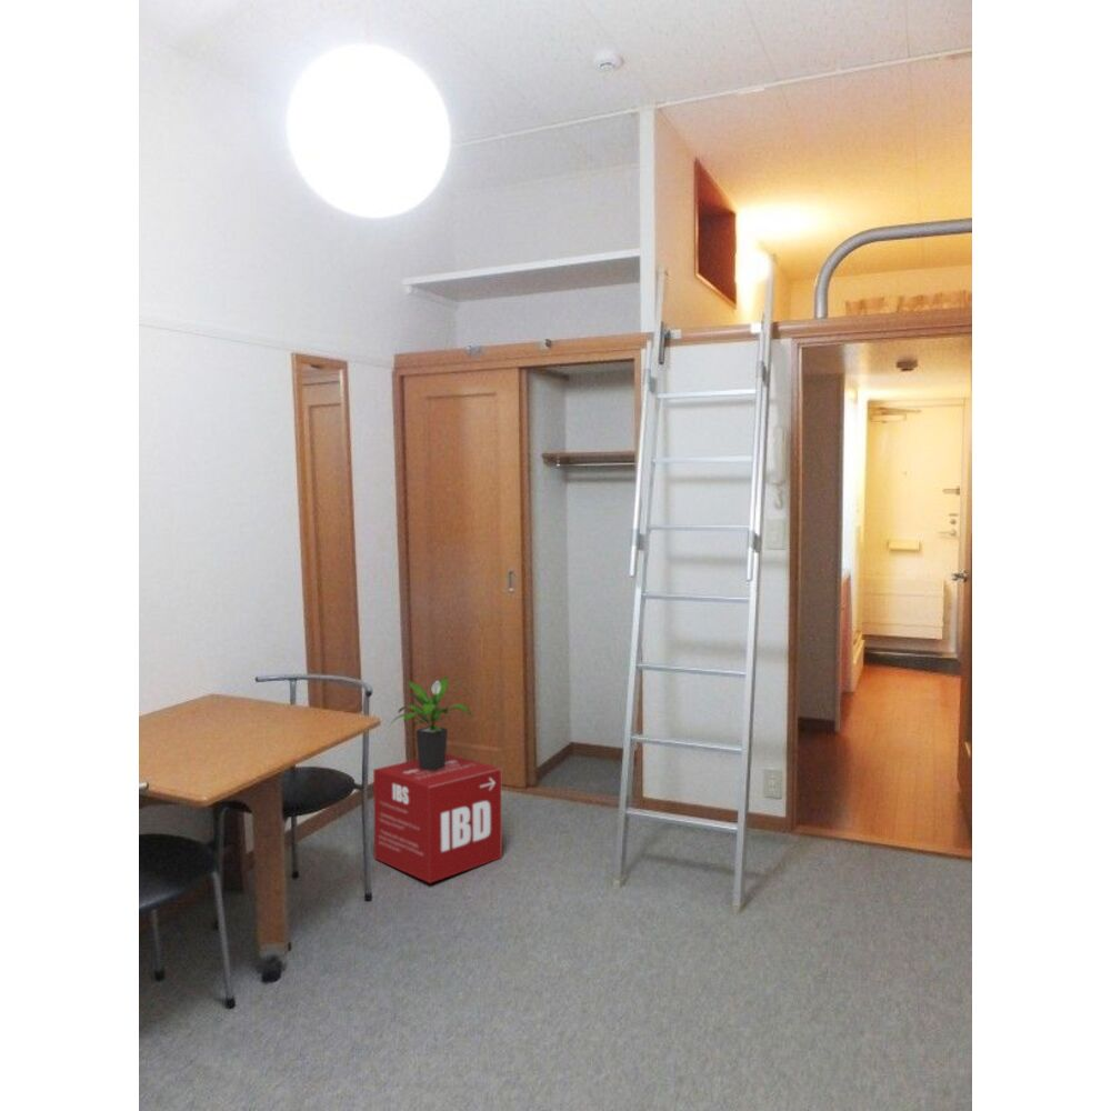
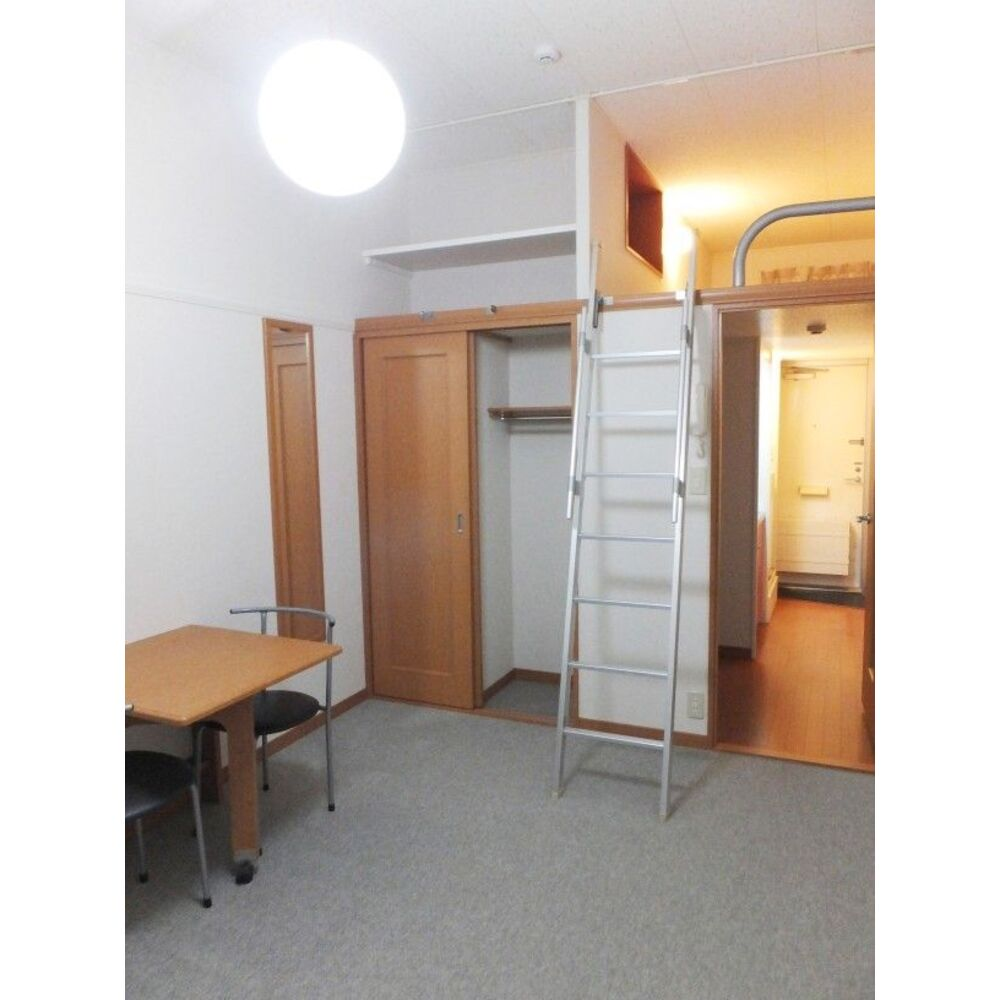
- product box [372,752,503,884]
- potted plant [390,675,472,771]
